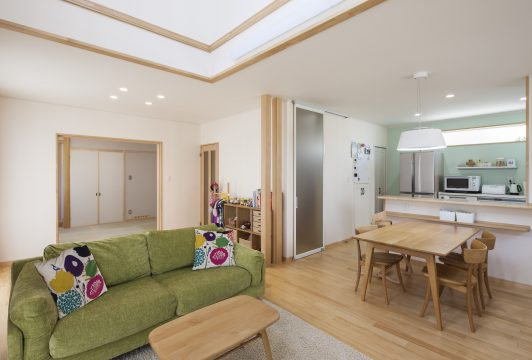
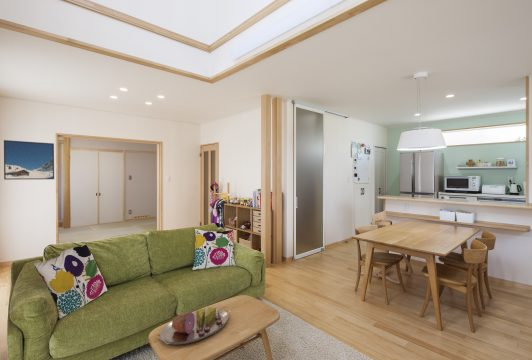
+ serving tray [156,306,231,346]
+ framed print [3,139,55,181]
